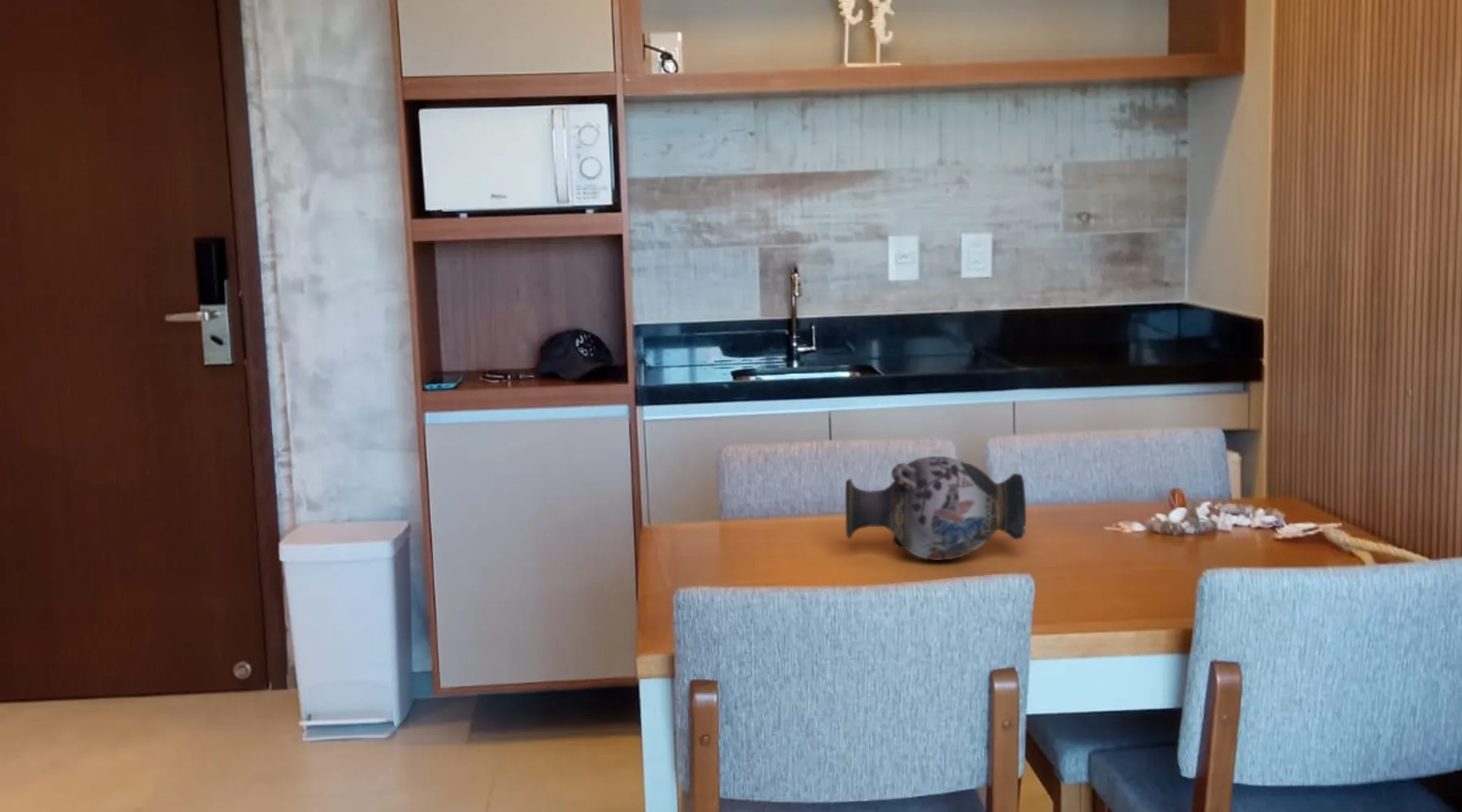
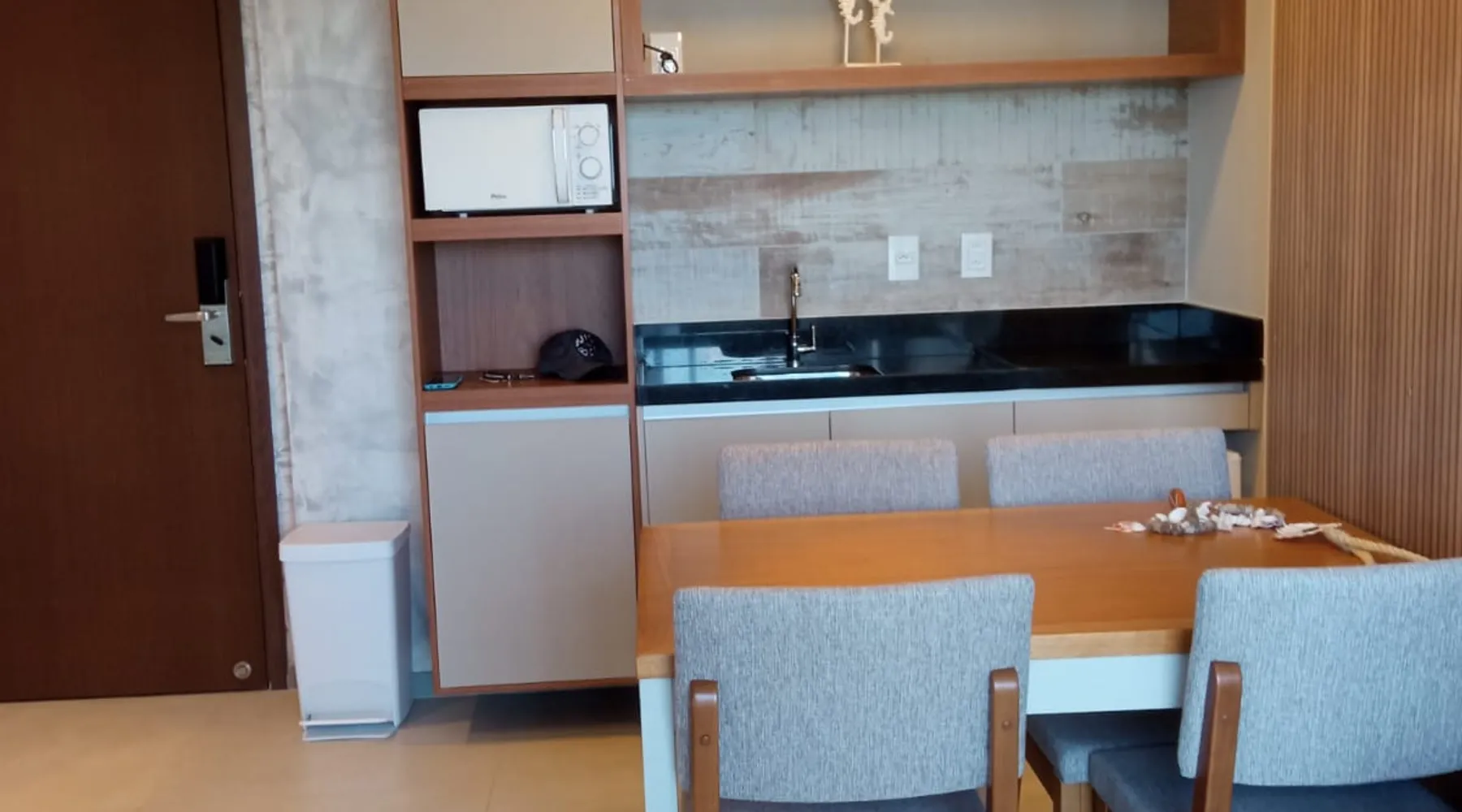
- decorative vase [845,456,1027,561]
